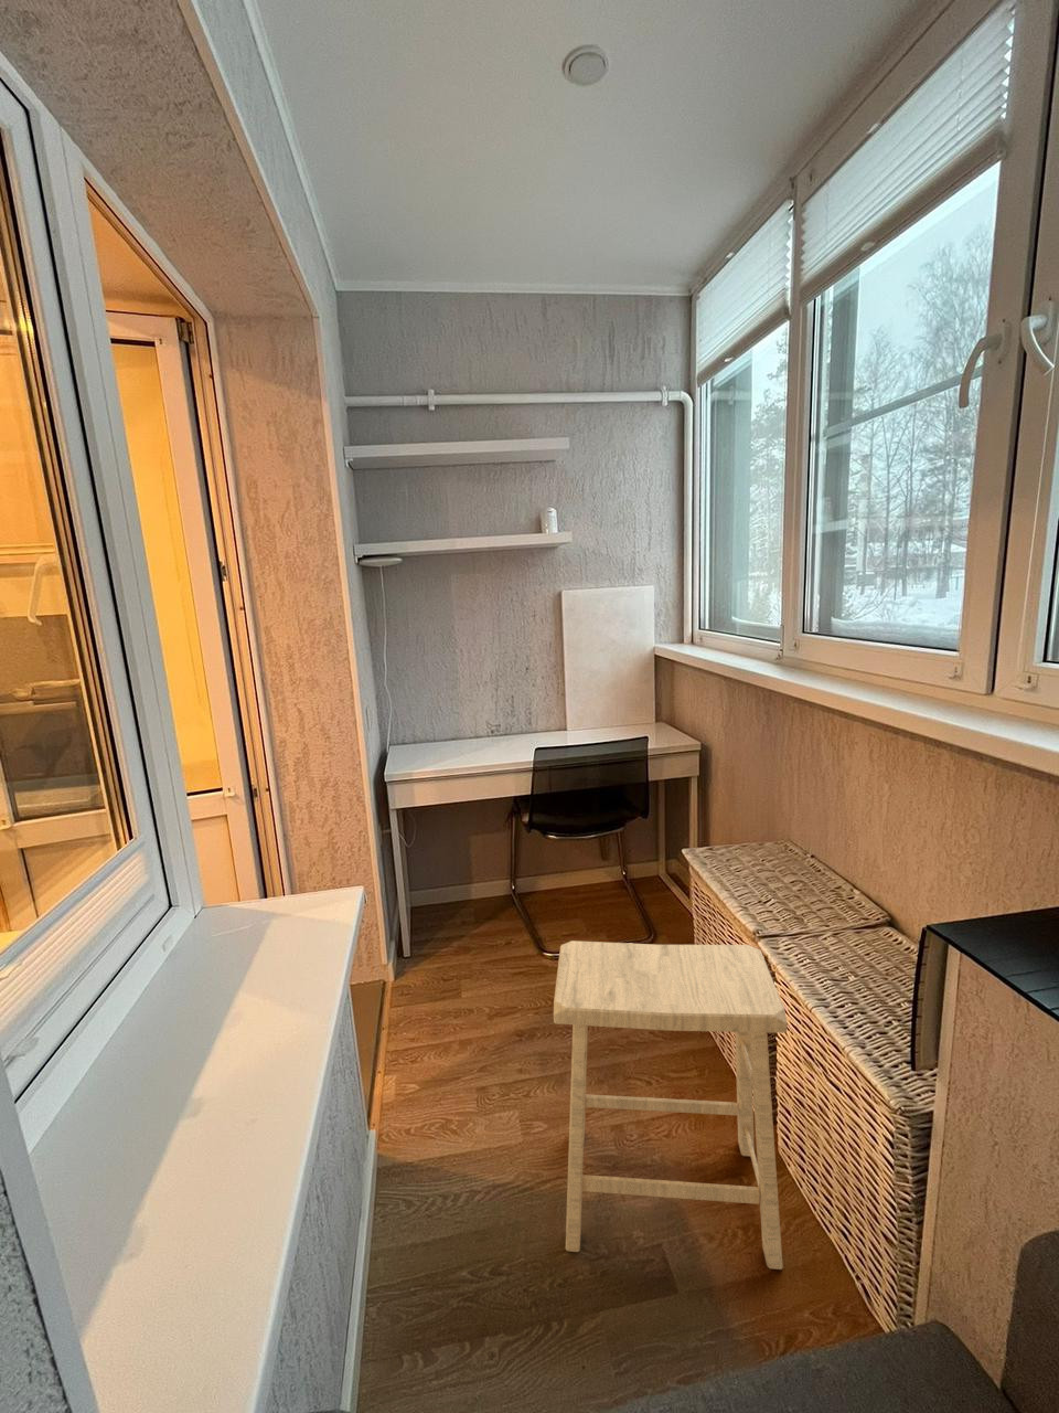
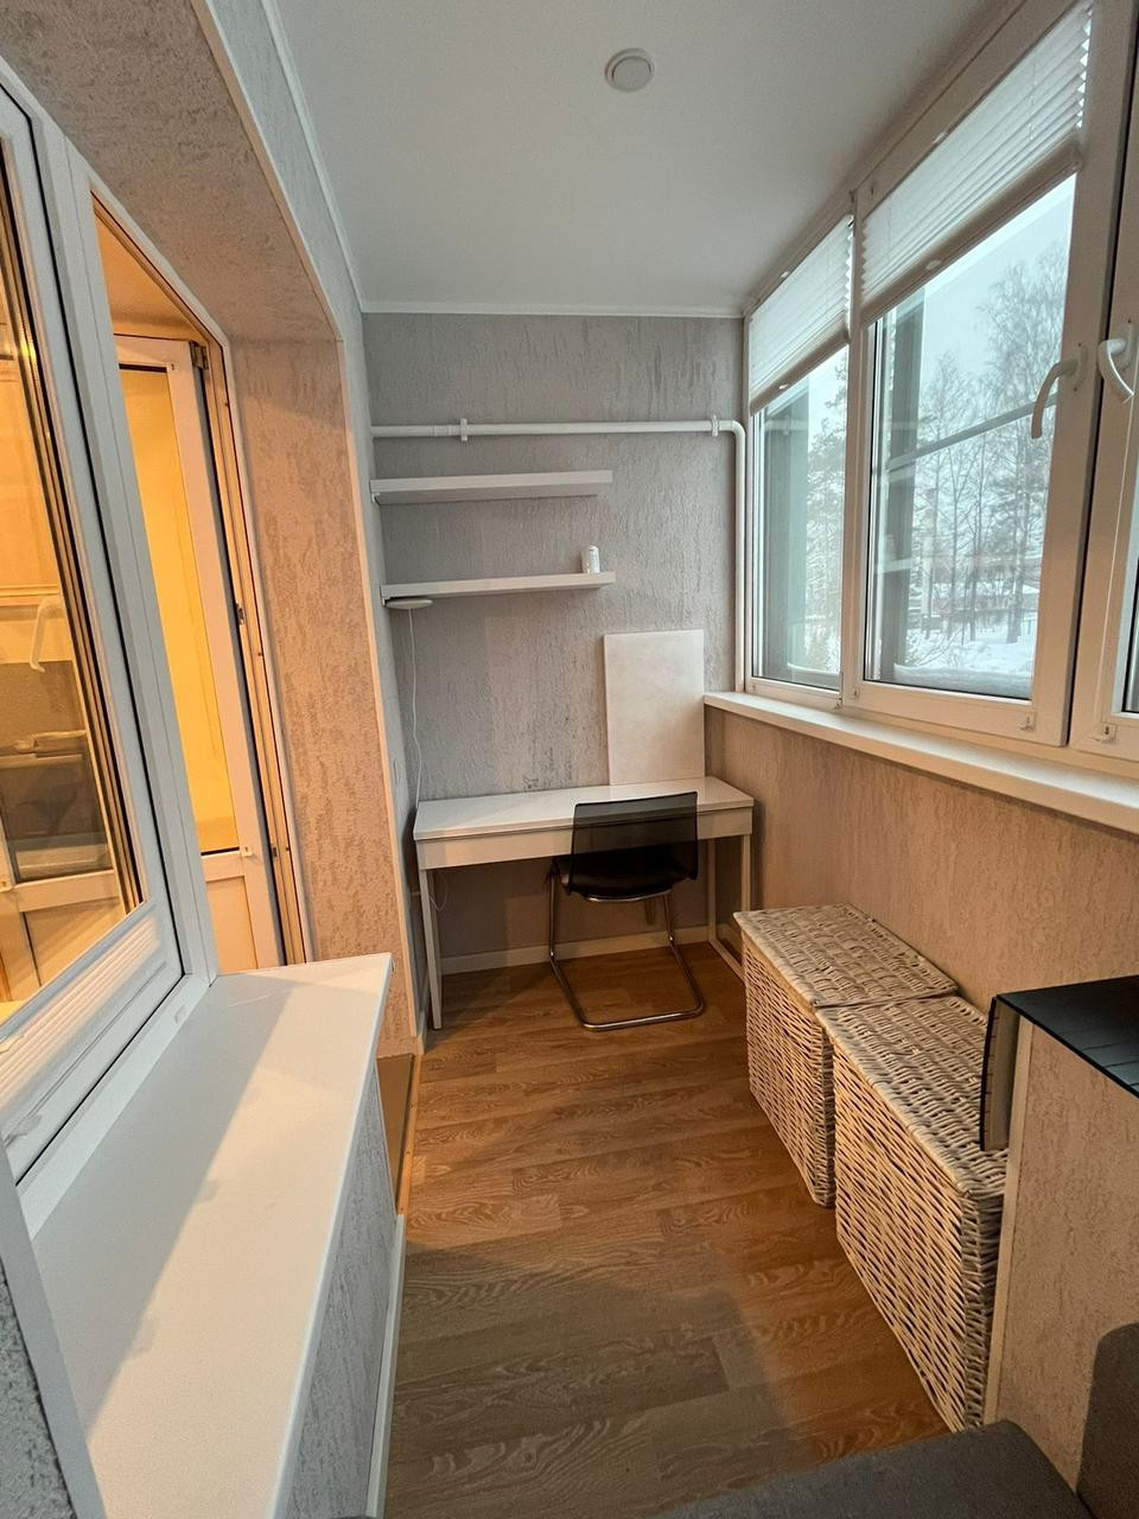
- stool [553,939,789,1271]
